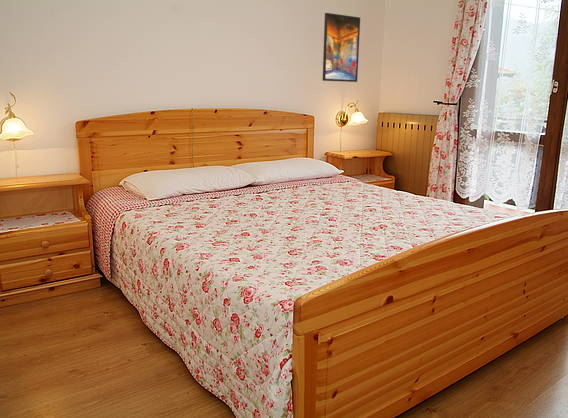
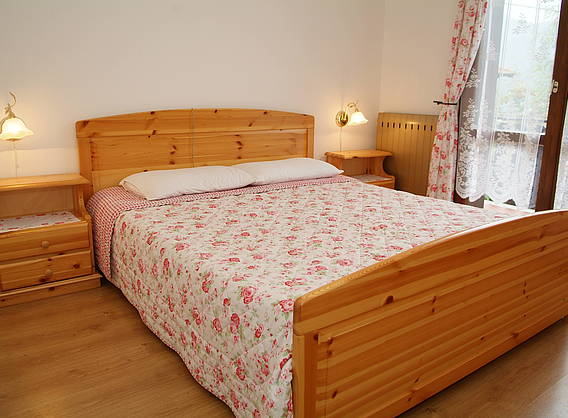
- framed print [322,12,361,83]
